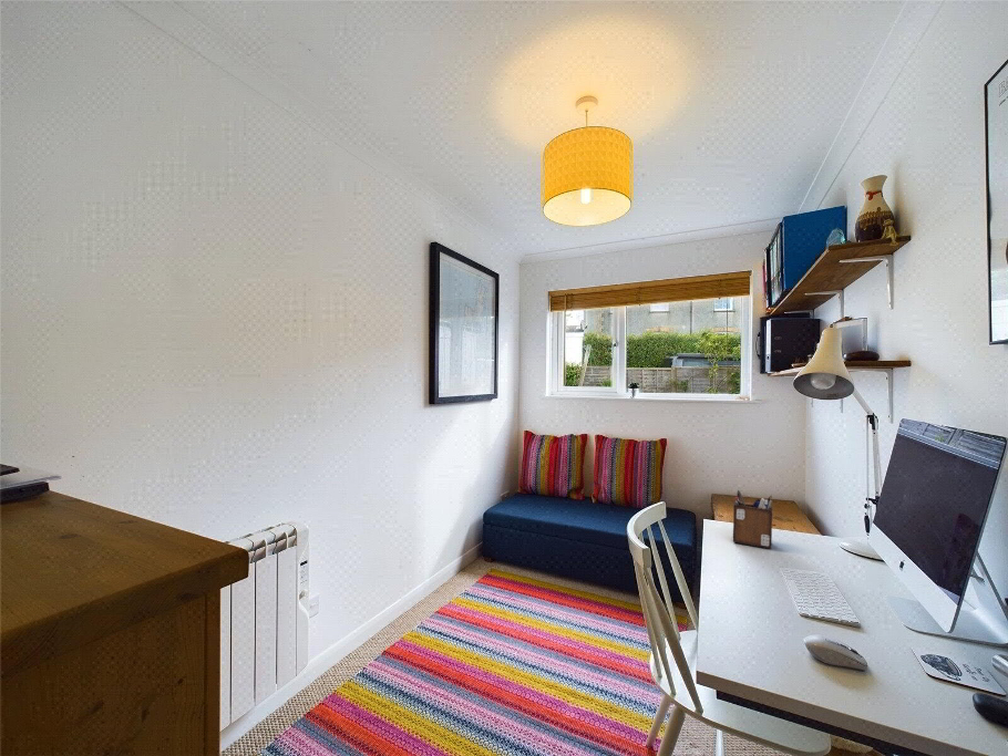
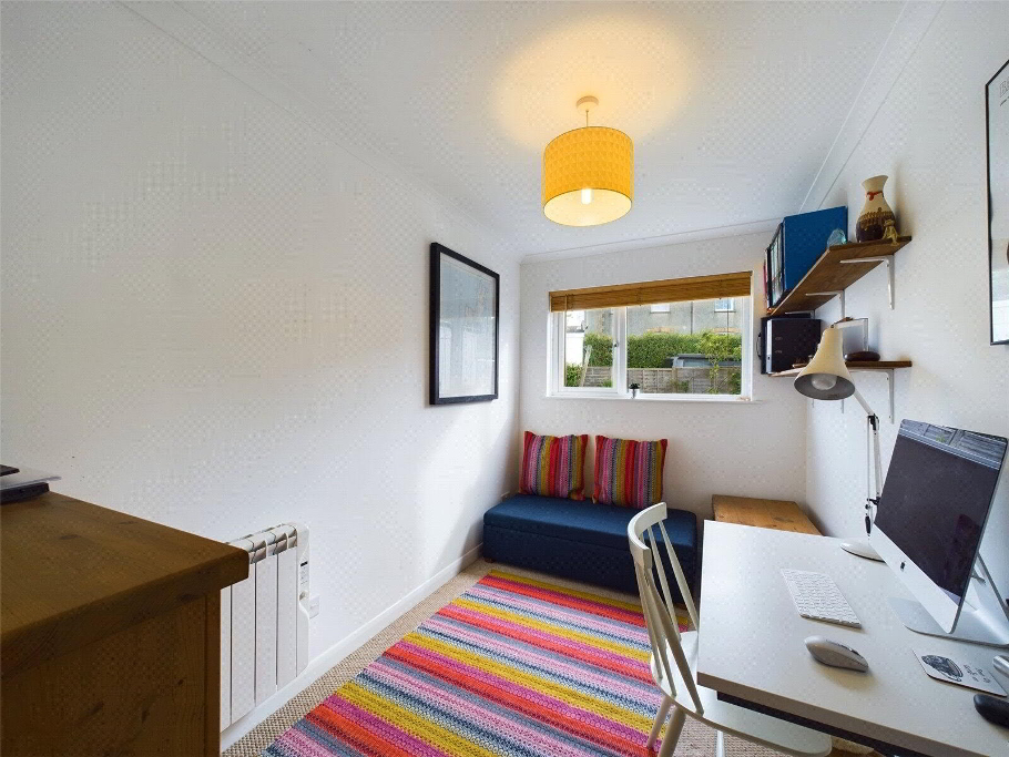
- desk organizer [732,489,773,550]
